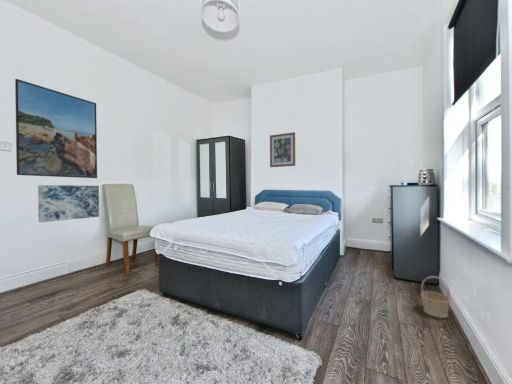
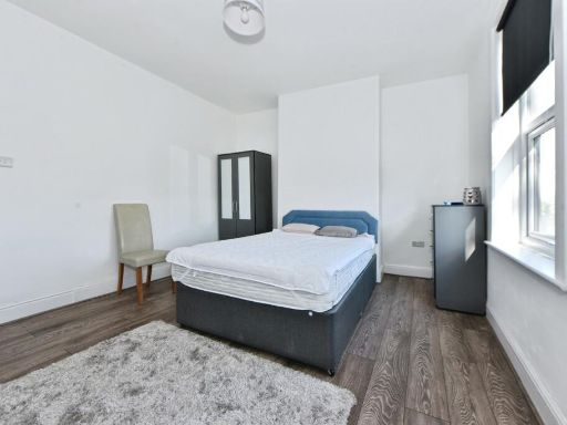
- wall art [269,131,296,168]
- basket [420,275,452,319]
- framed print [14,78,98,179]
- wall art [37,184,100,223]
